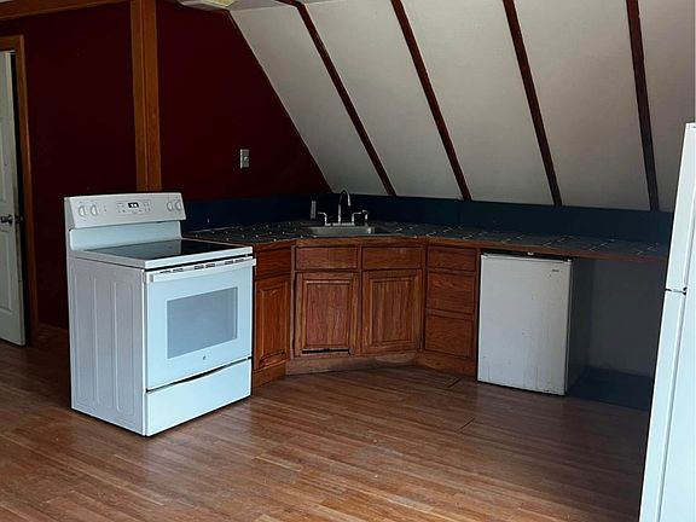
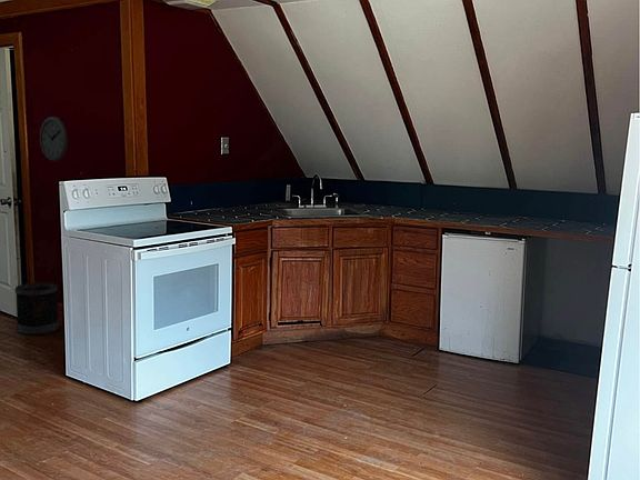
+ wastebasket [14,281,60,336]
+ wall clock [39,116,69,162]
